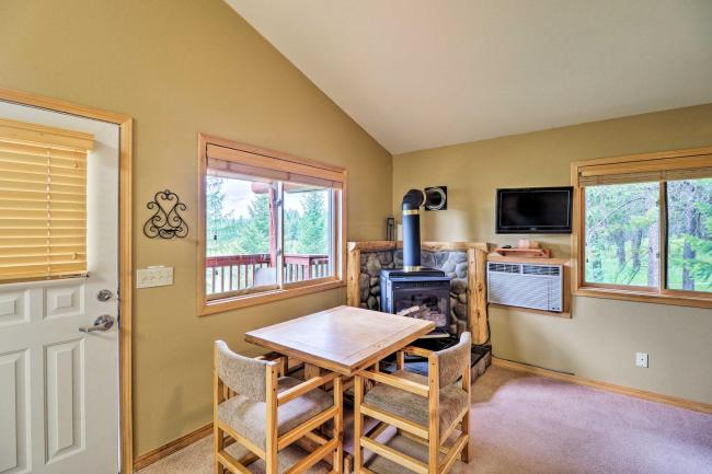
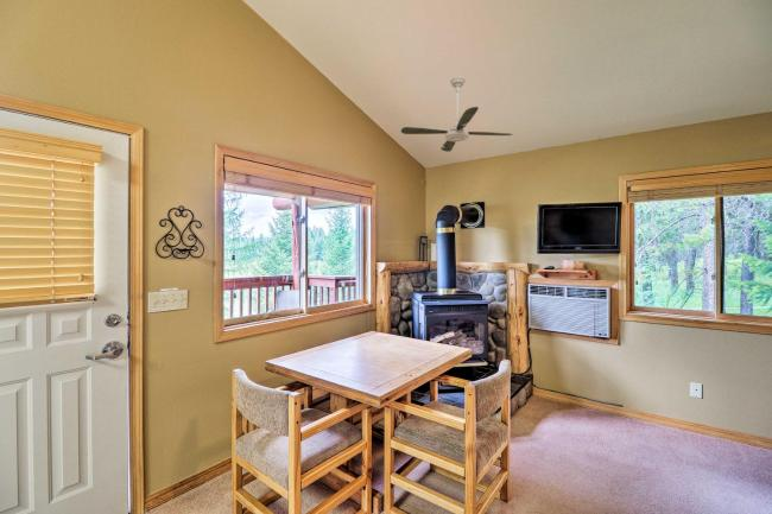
+ ceiling fan [400,75,513,153]
